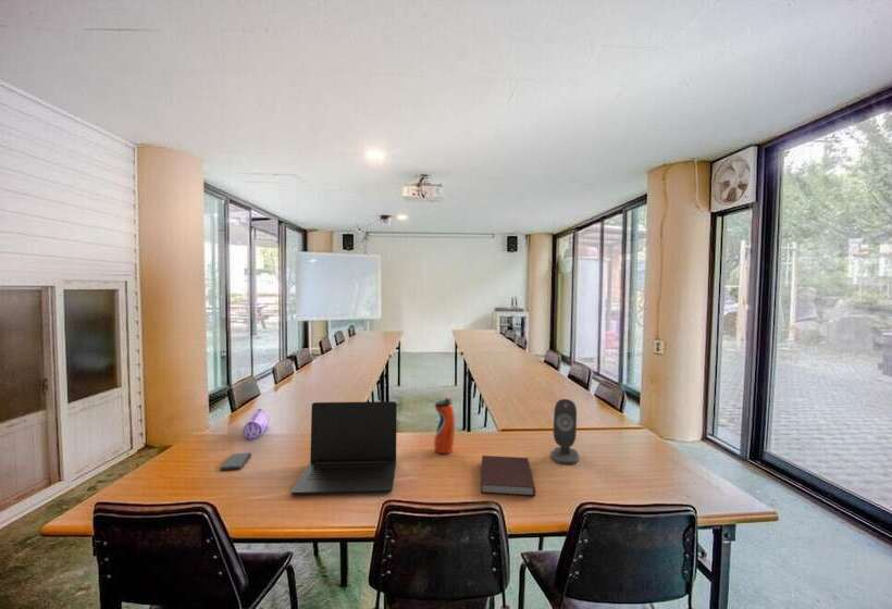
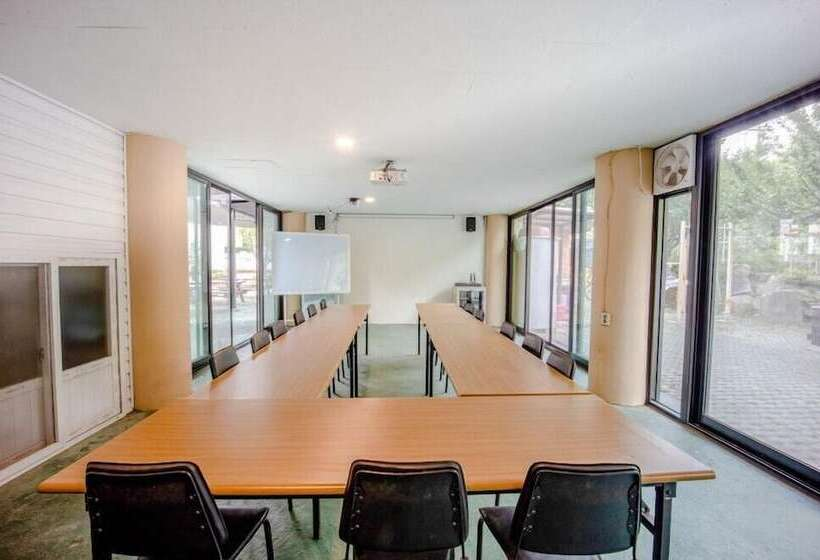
- pencil case [243,408,271,440]
- notebook [480,455,536,497]
- smartphone [220,451,252,472]
- water bottle [433,395,456,455]
- speaker [550,398,580,465]
- laptop [290,400,398,496]
